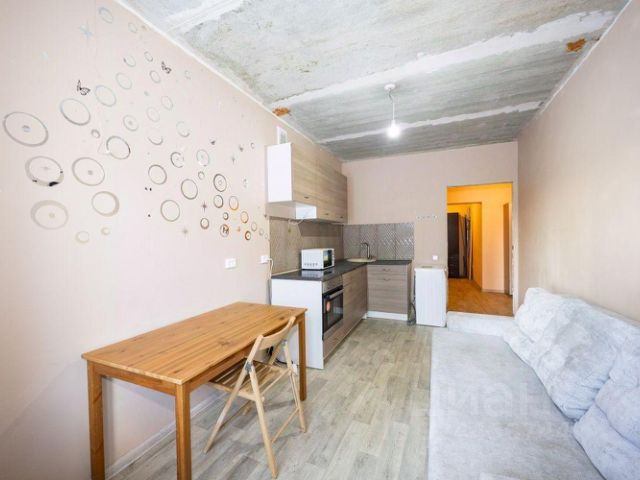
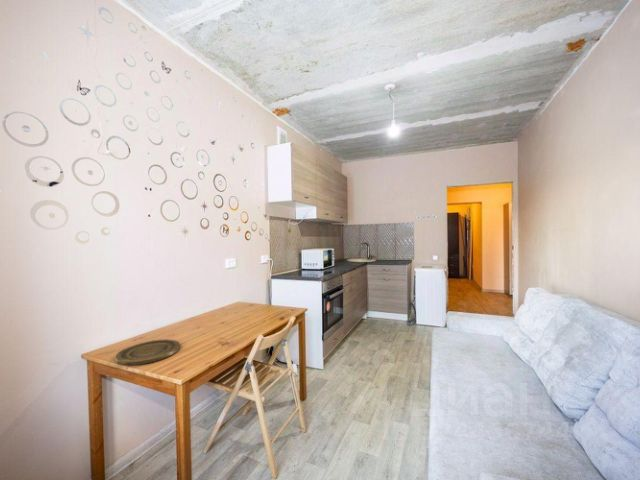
+ plate [114,338,181,366]
